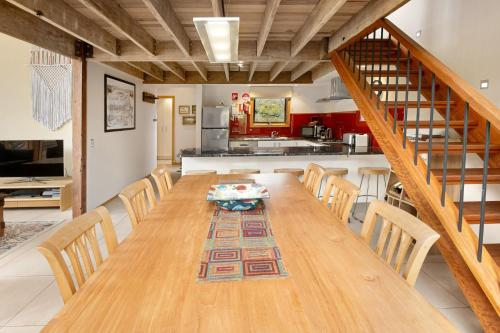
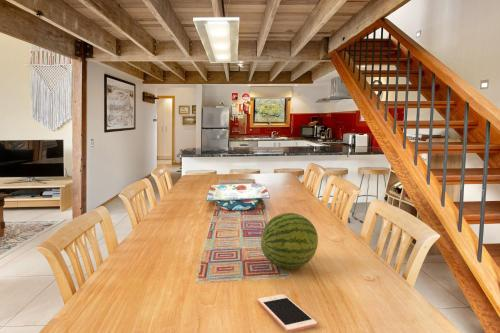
+ fruit [260,212,319,270]
+ cell phone [257,293,318,333]
